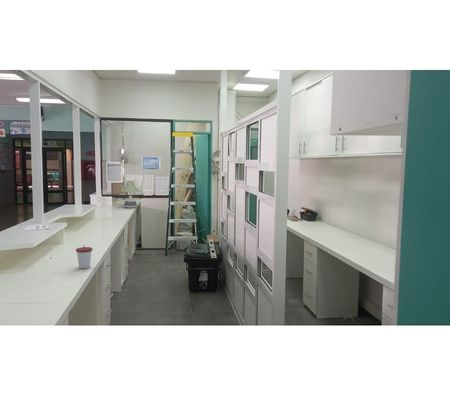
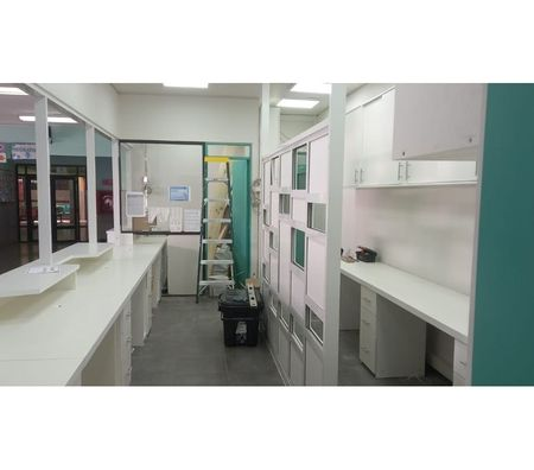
- cup [75,244,93,269]
- desk lamp [120,179,140,209]
